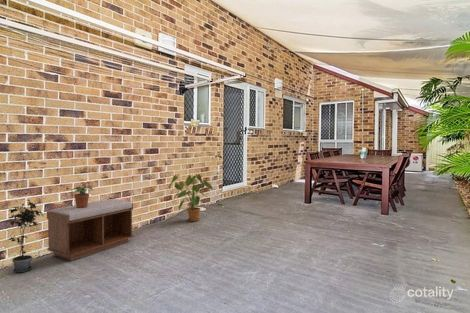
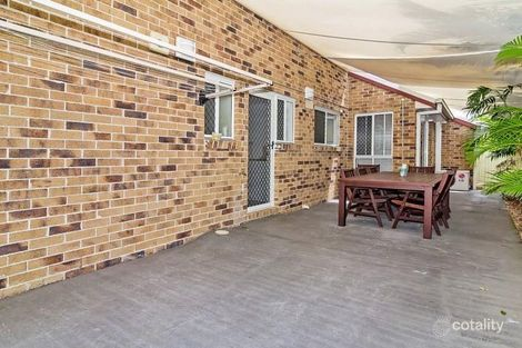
- house plant [167,173,213,222]
- potted plant [4,198,44,273]
- bench [46,198,134,262]
- potted plant [70,185,94,208]
